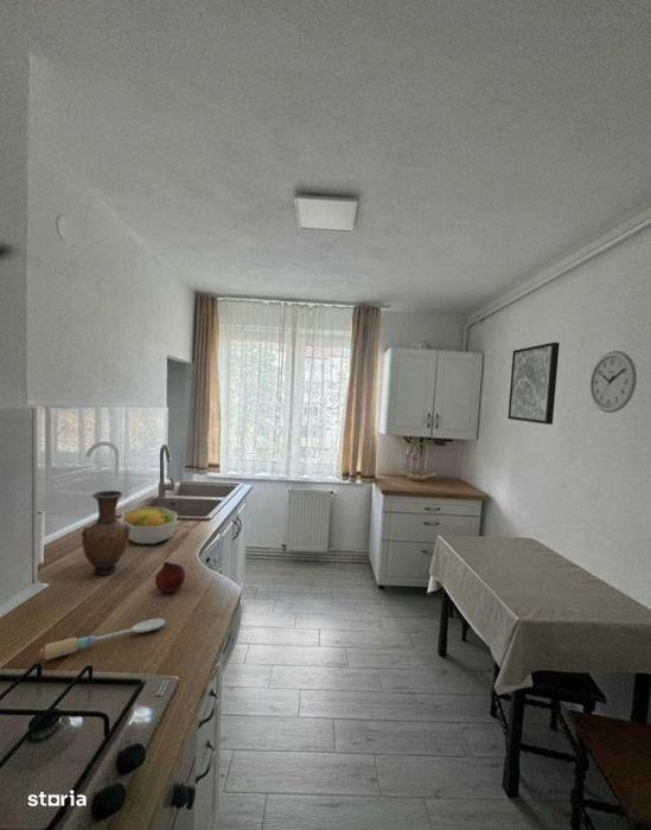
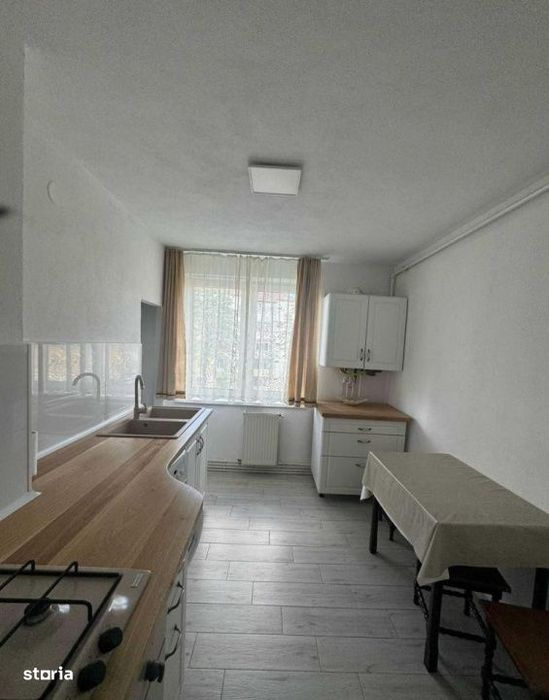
- wall clock [589,350,638,414]
- vase [81,490,130,576]
- fruit bowl [119,506,178,545]
- spoon [39,618,166,662]
- fruit [154,561,186,593]
- wall art [506,341,561,426]
